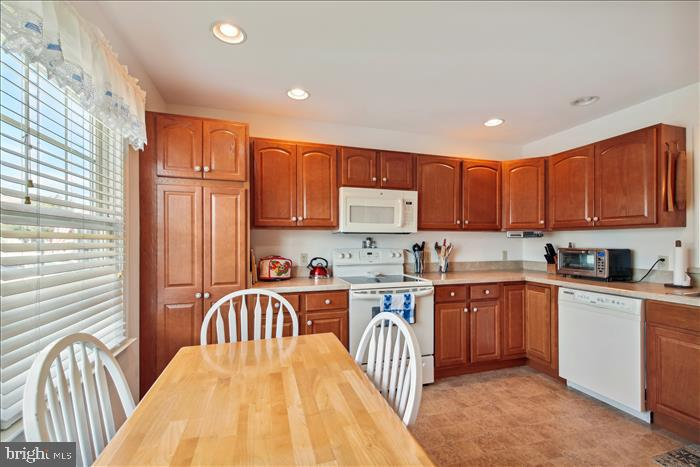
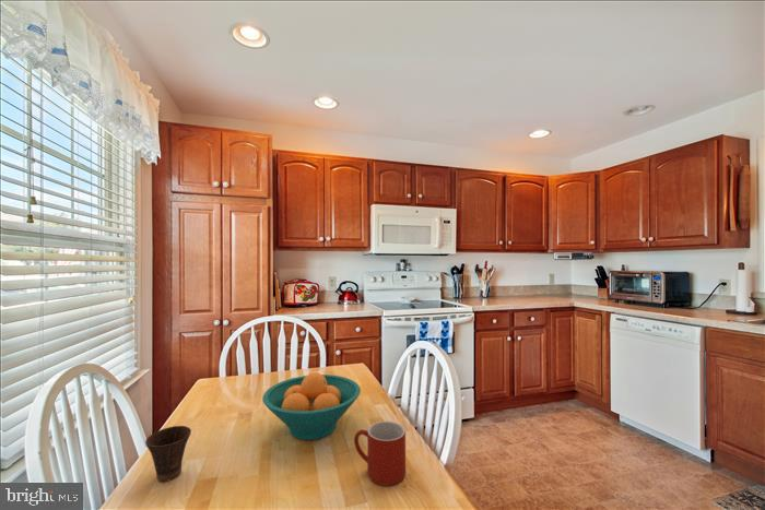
+ cup [144,425,192,483]
+ mug [353,420,407,487]
+ fruit bowl [261,371,362,441]
